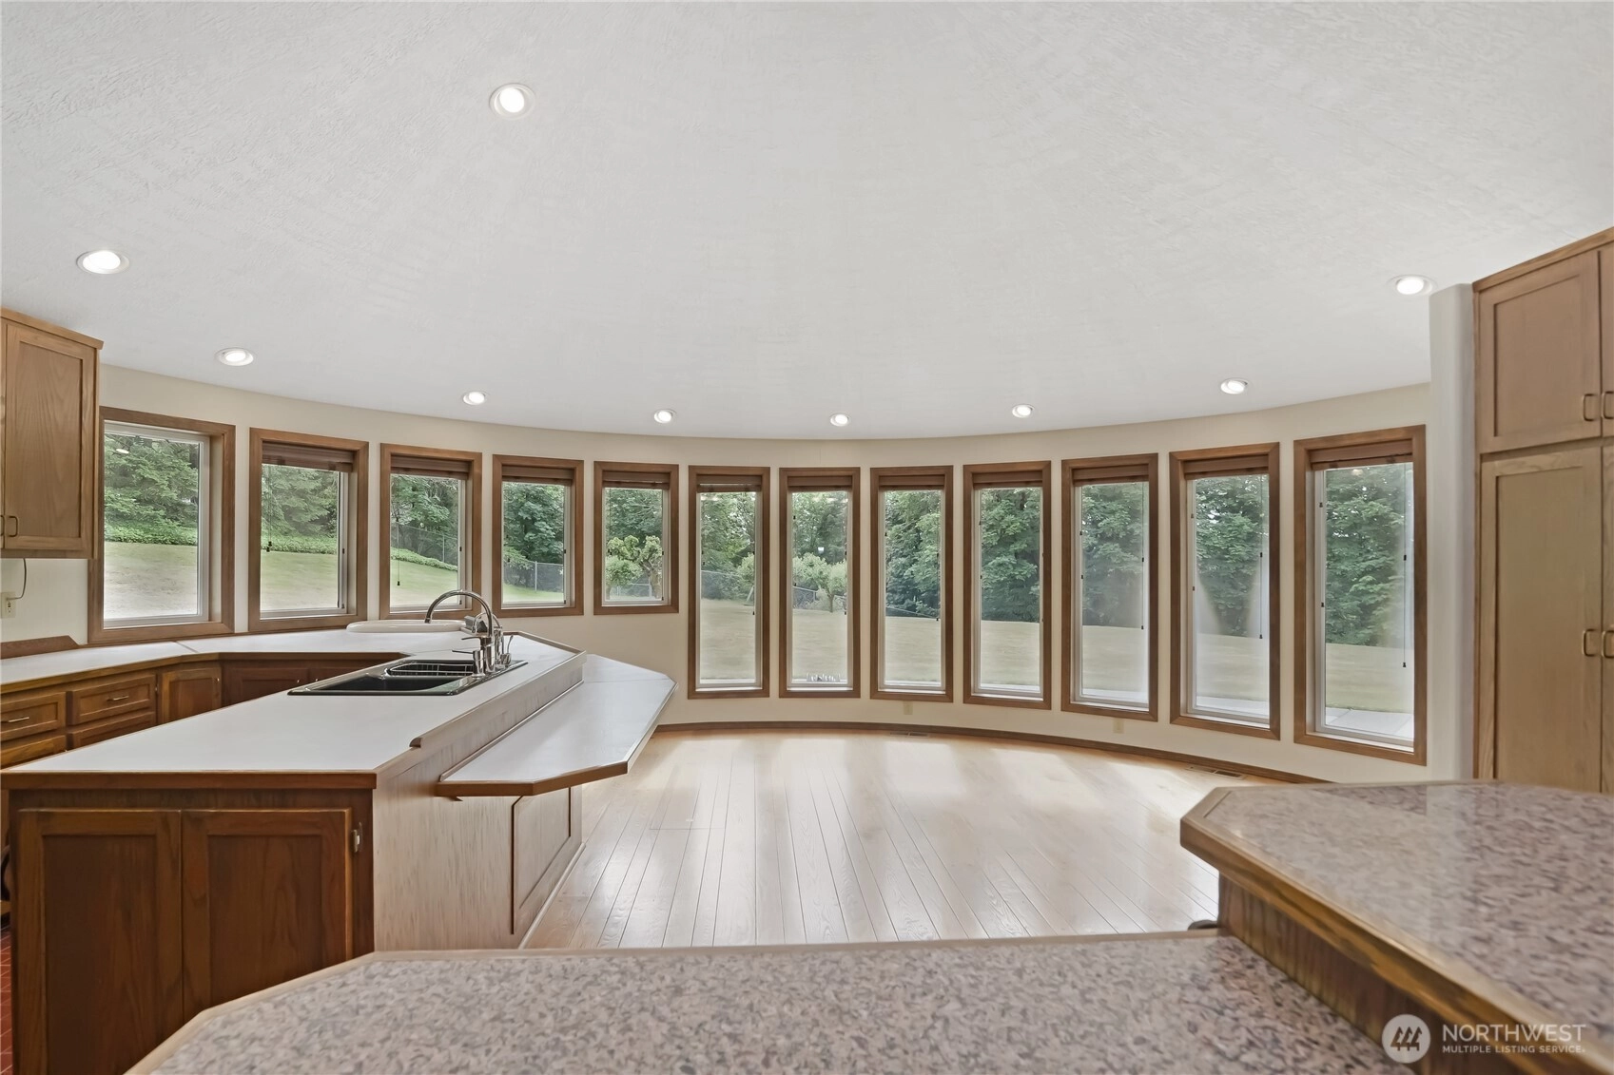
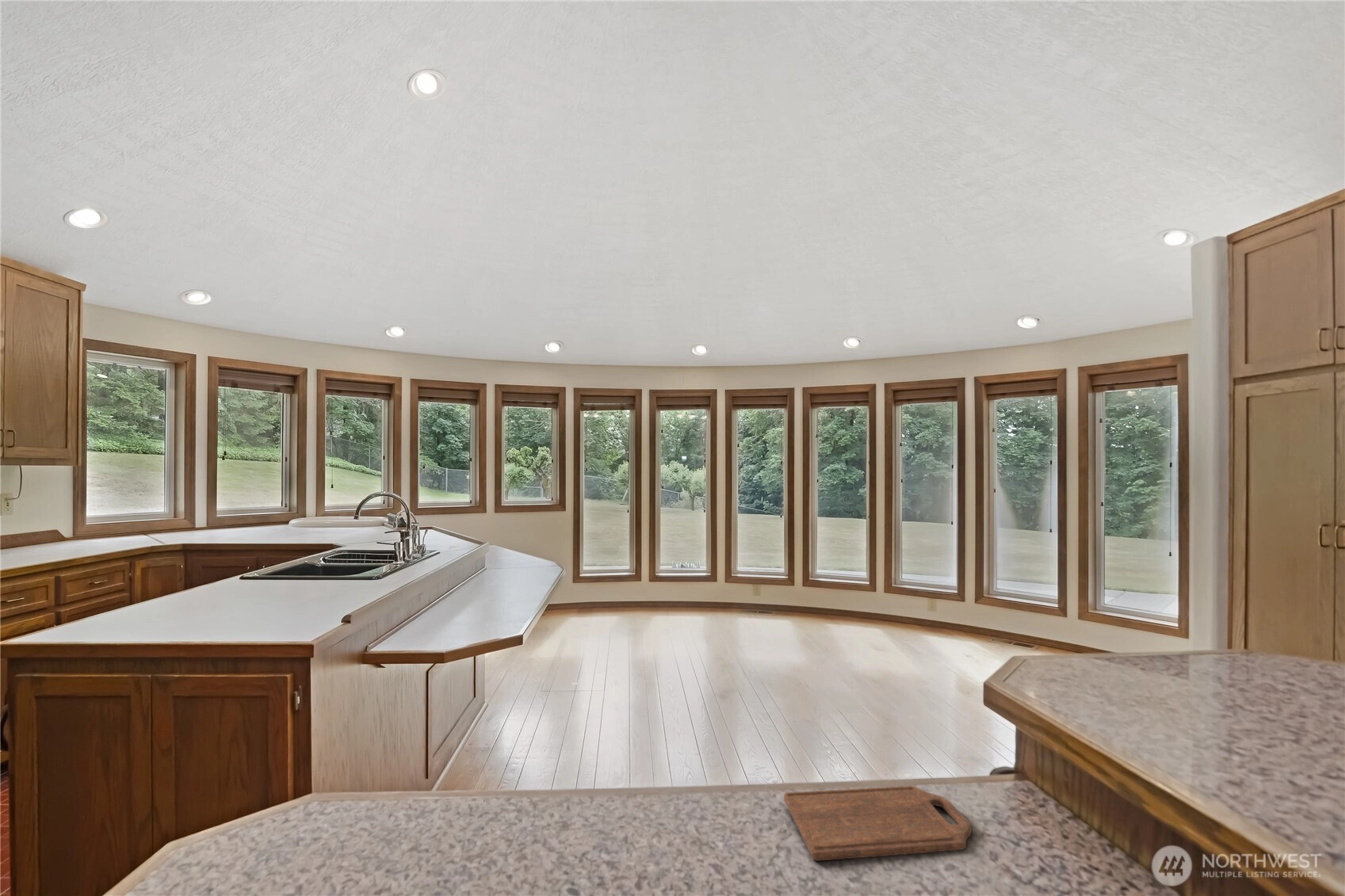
+ cutting board [783,785,972,862]
